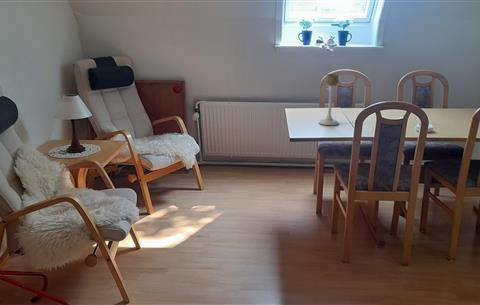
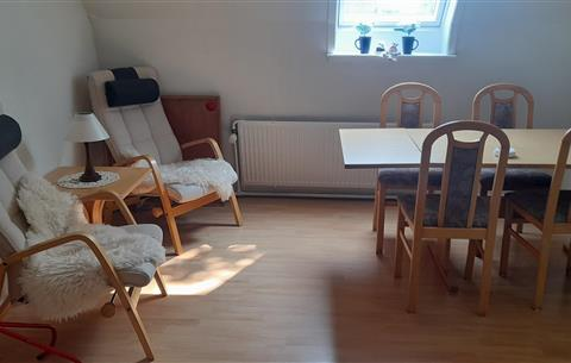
- candle holder [318,73,340,126]
